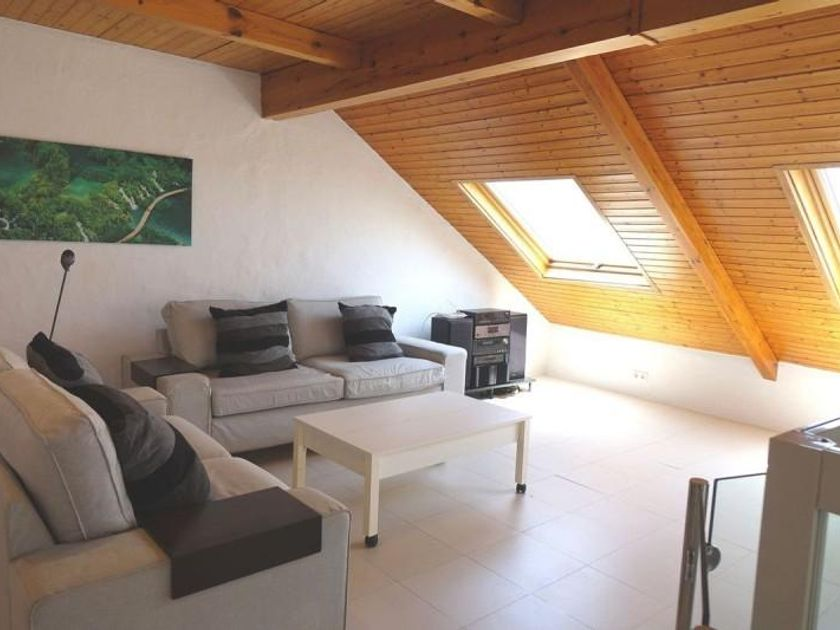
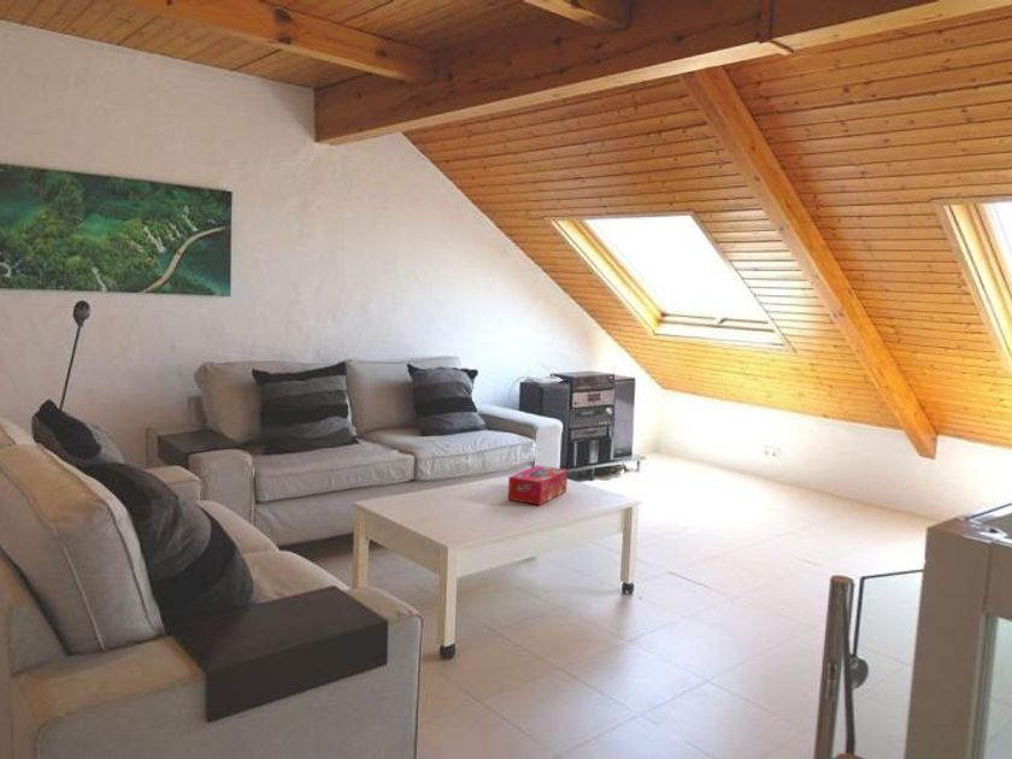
+ tissue box [507,464,569,506]
